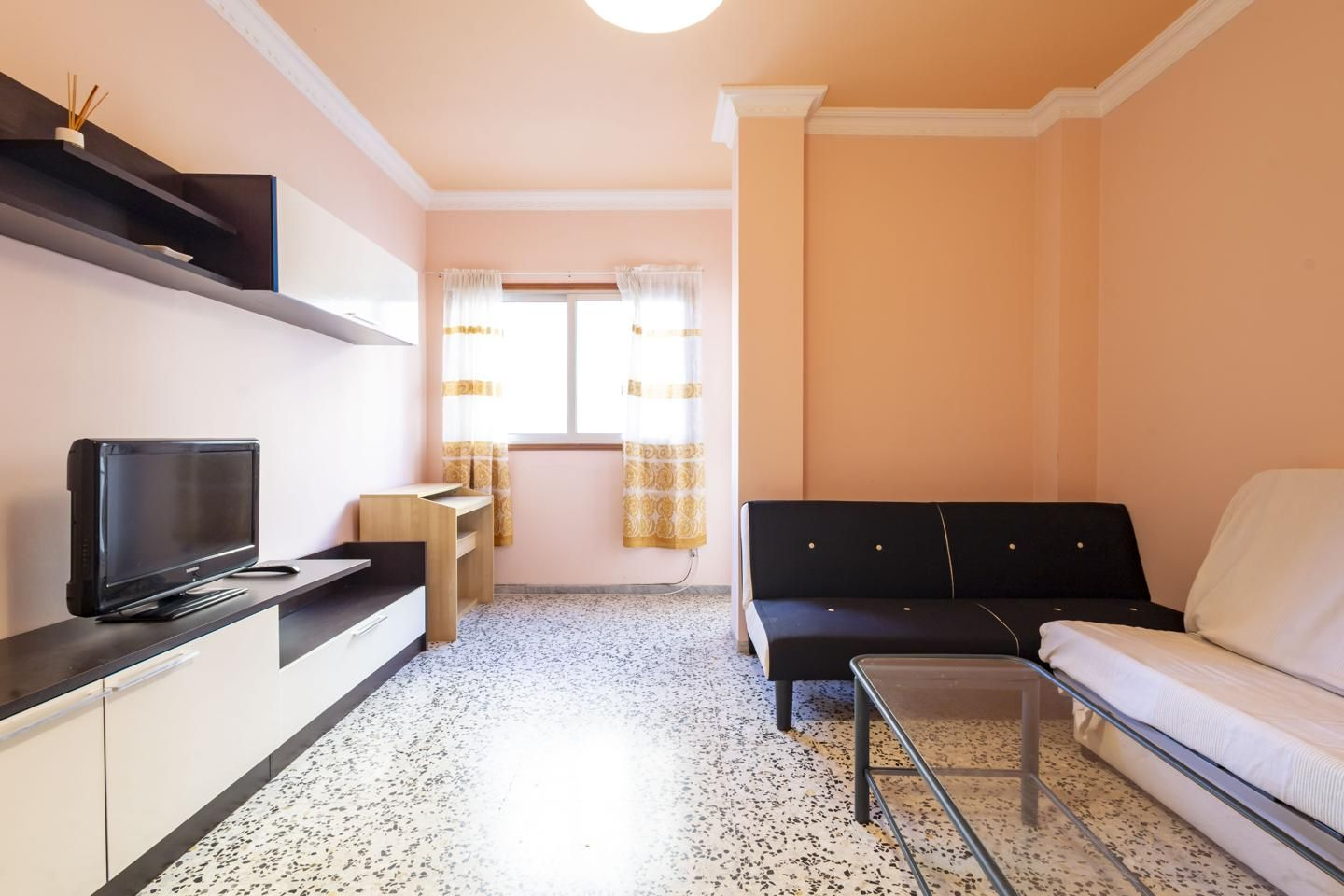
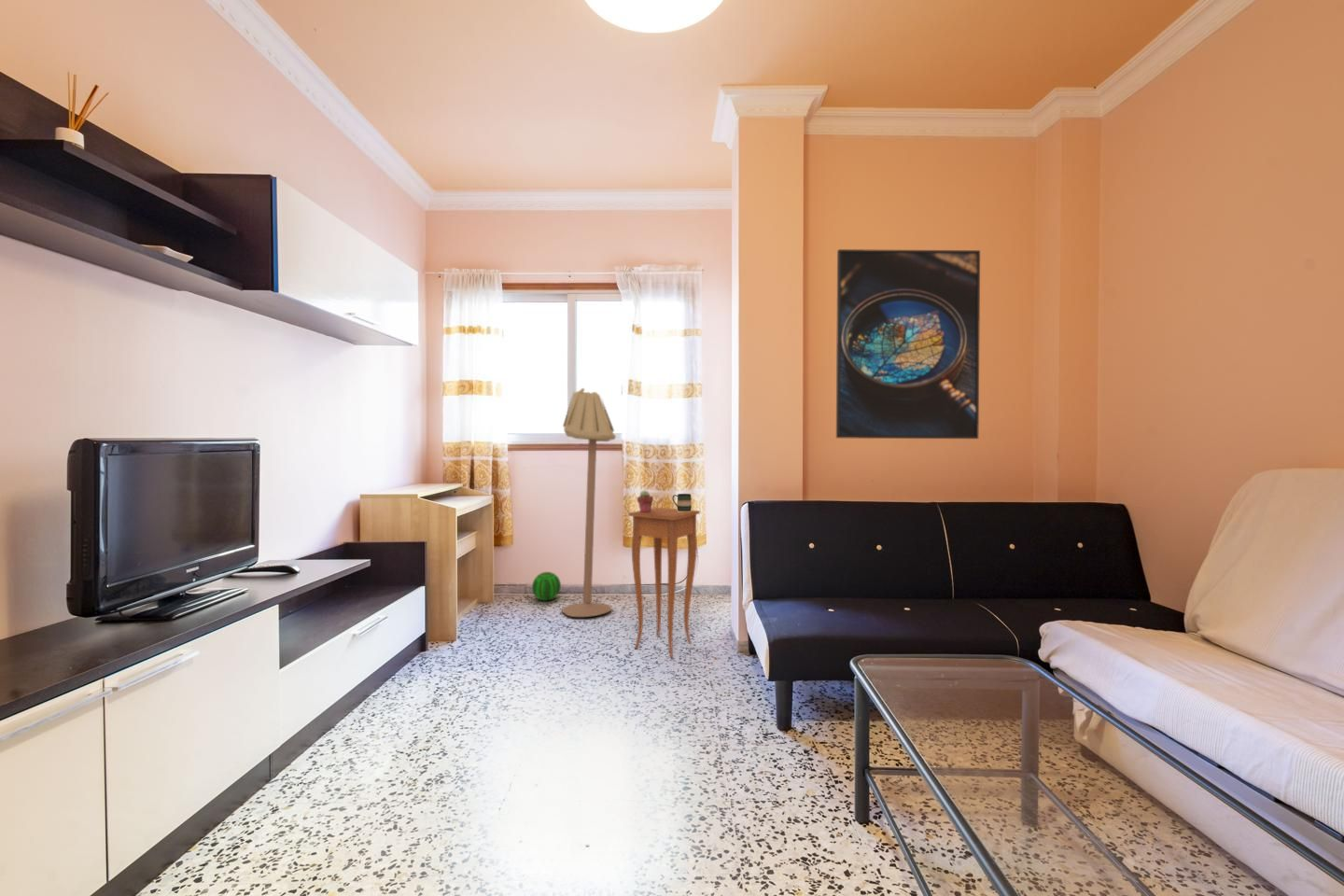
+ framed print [835,248,981,440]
+ floor lamp [561,387,617,618]
+ mug [671,493,693,511]
+ ball [531,571,562,602]
+ potted succulent [636,490,654,512]
+ side table [627,507,701,658]
